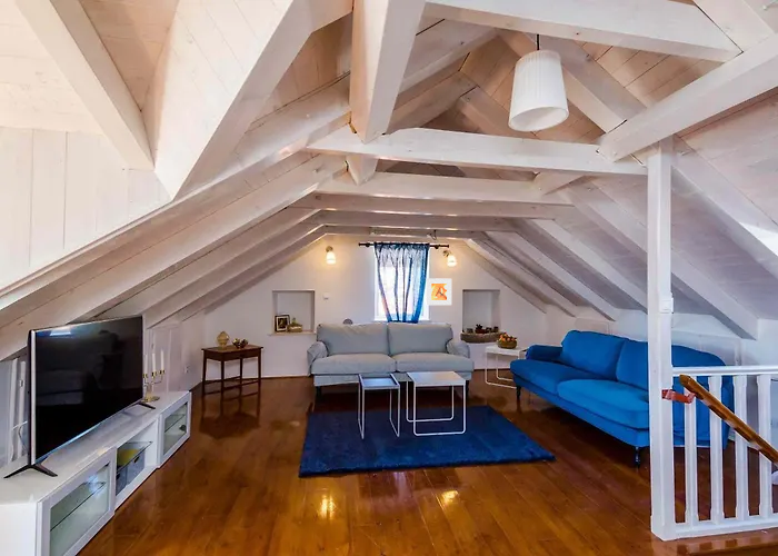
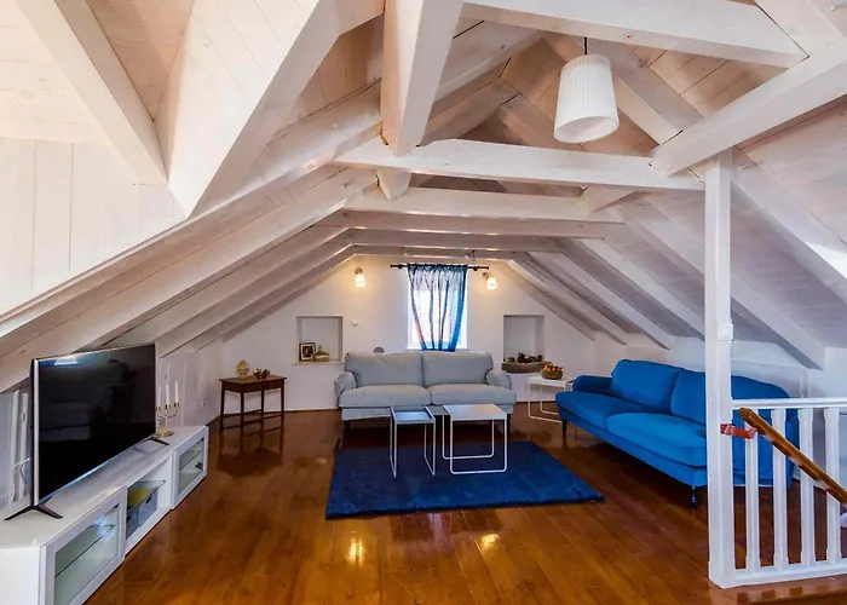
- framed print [426,277,452,306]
